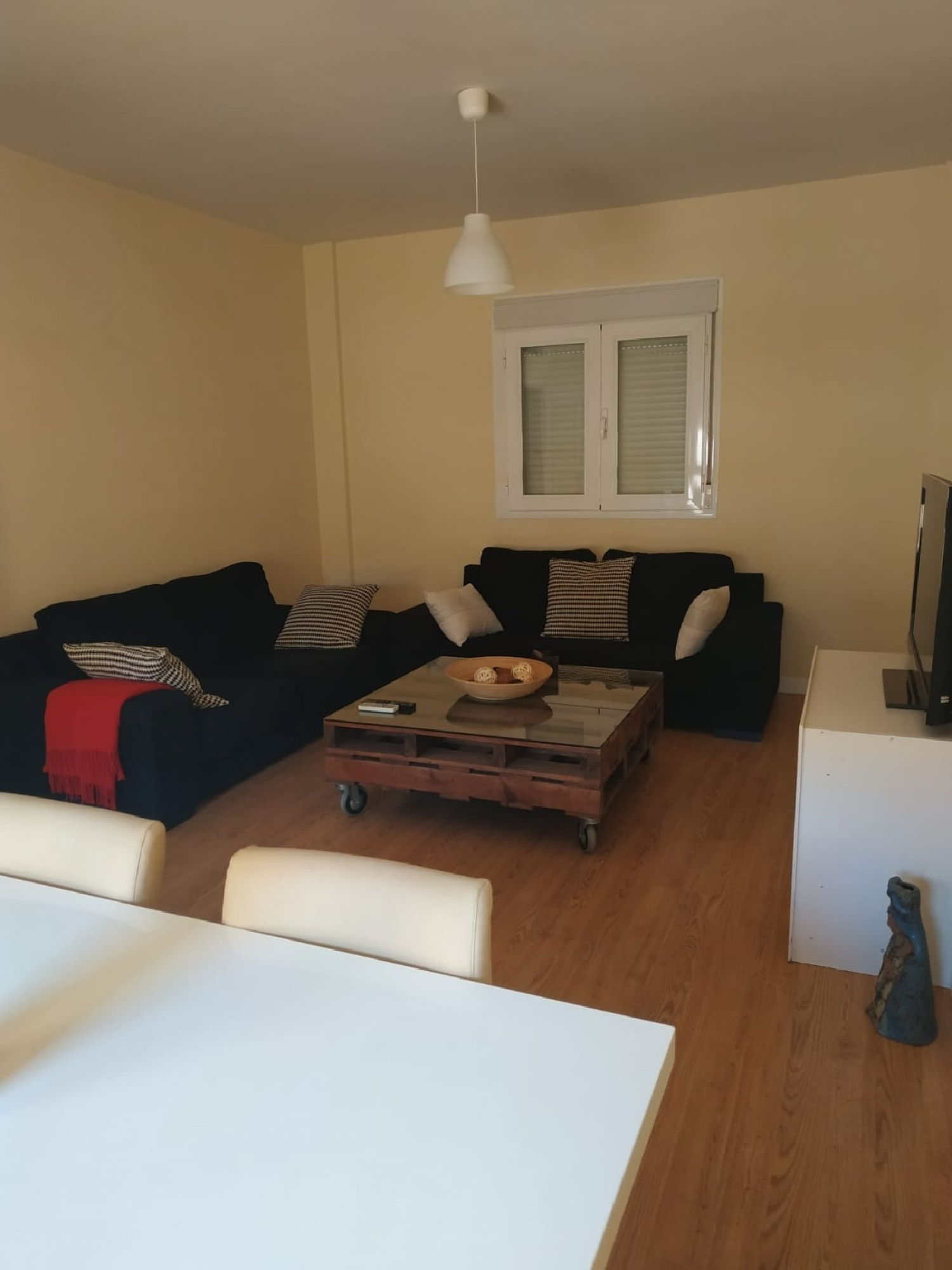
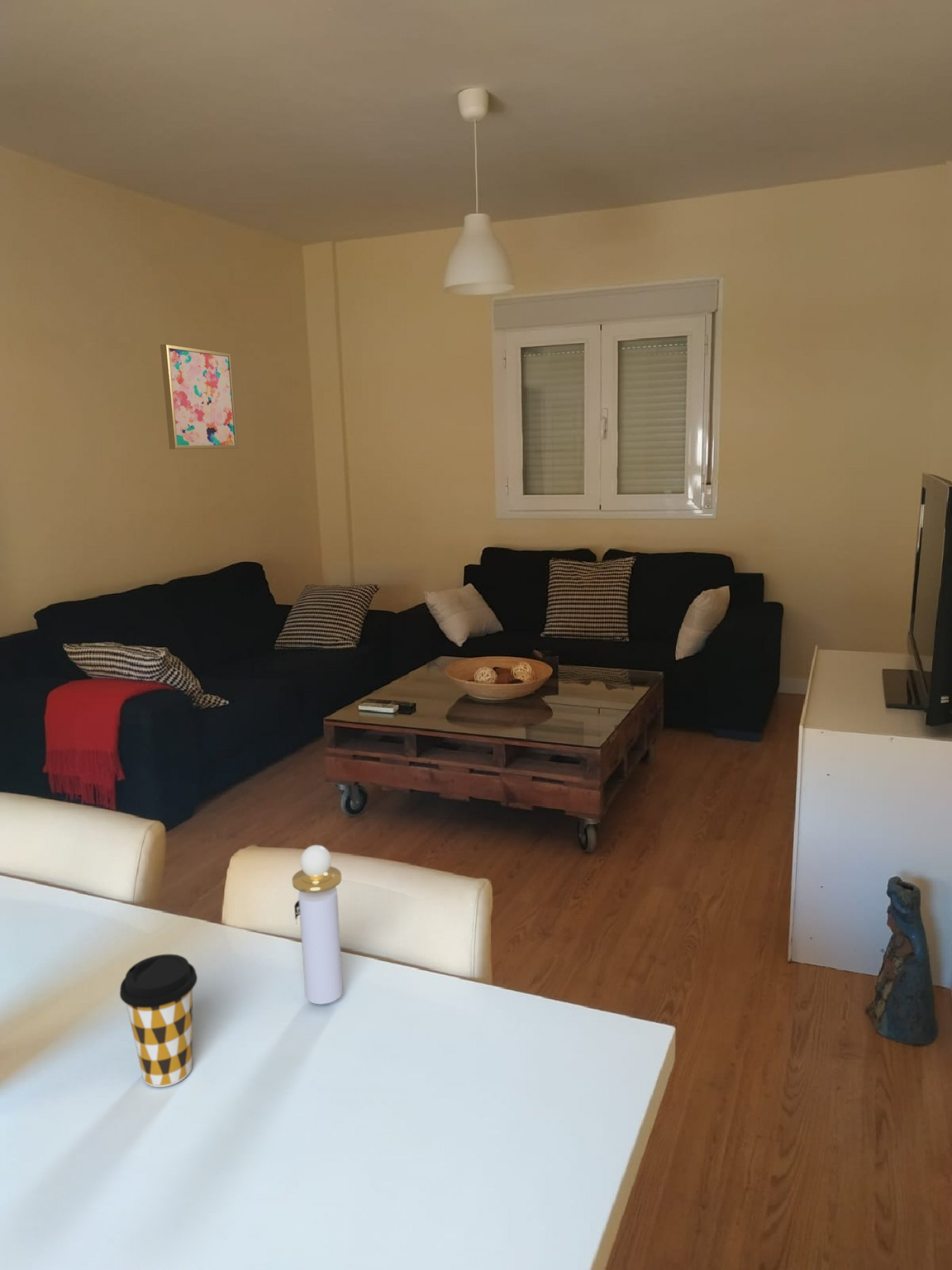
+ perfume bottle [291,845,343,1005]
+ wall art [159,344,239,450]
+ coffee cup [119,953,198,1088]
